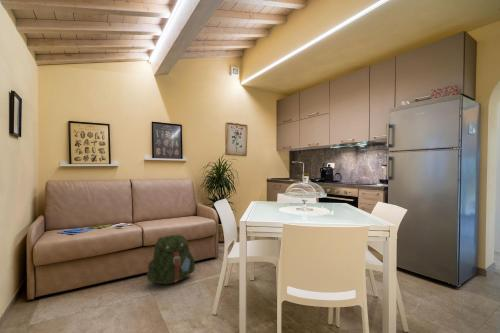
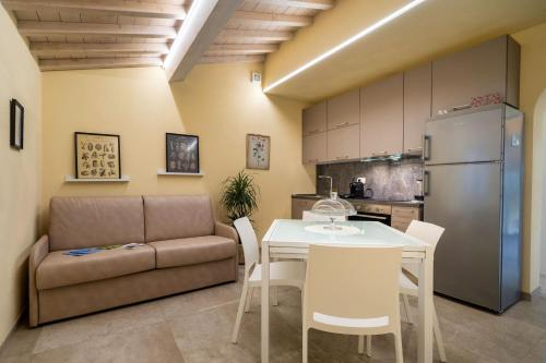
- backpack [146,234,196,285]
